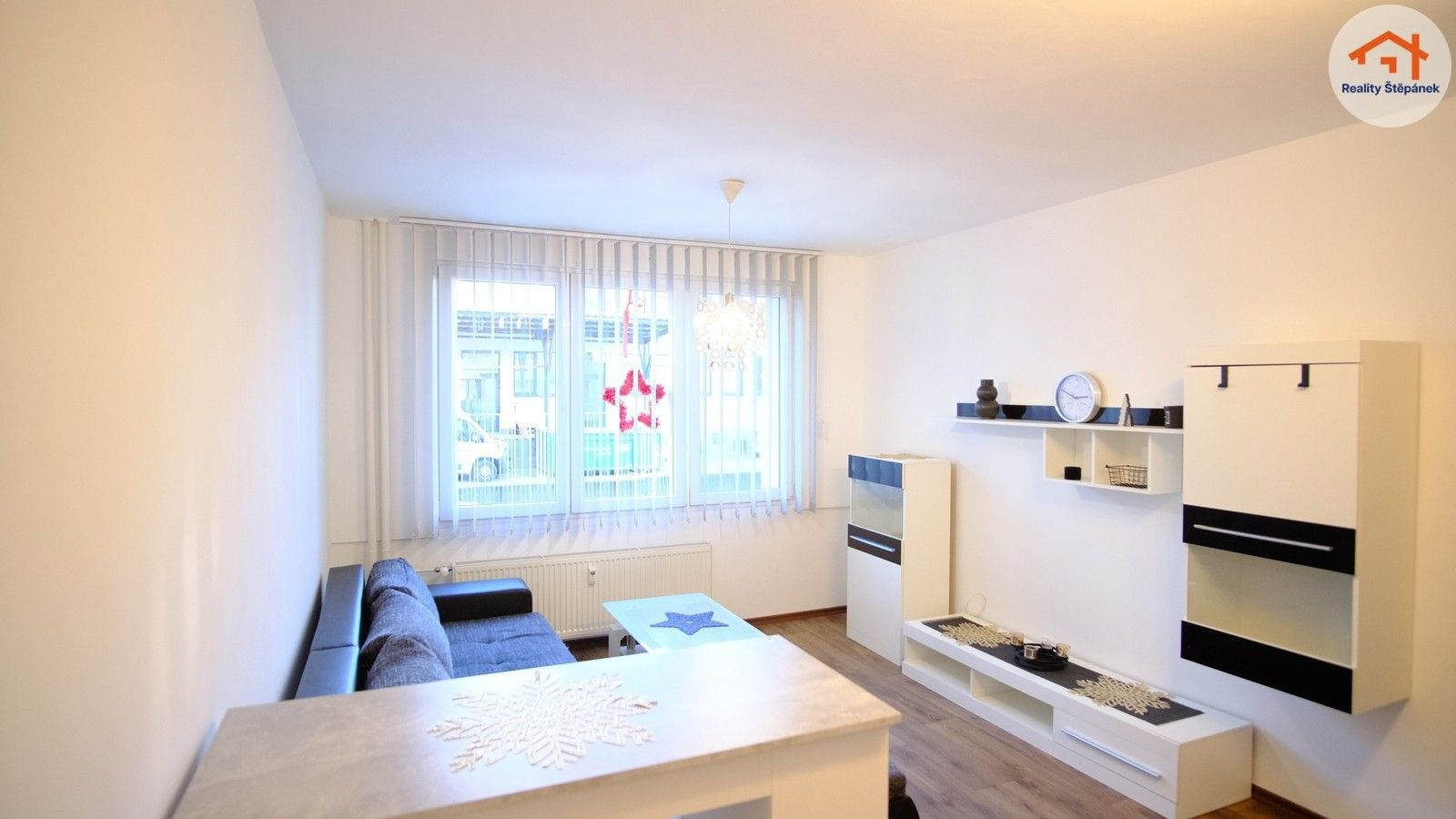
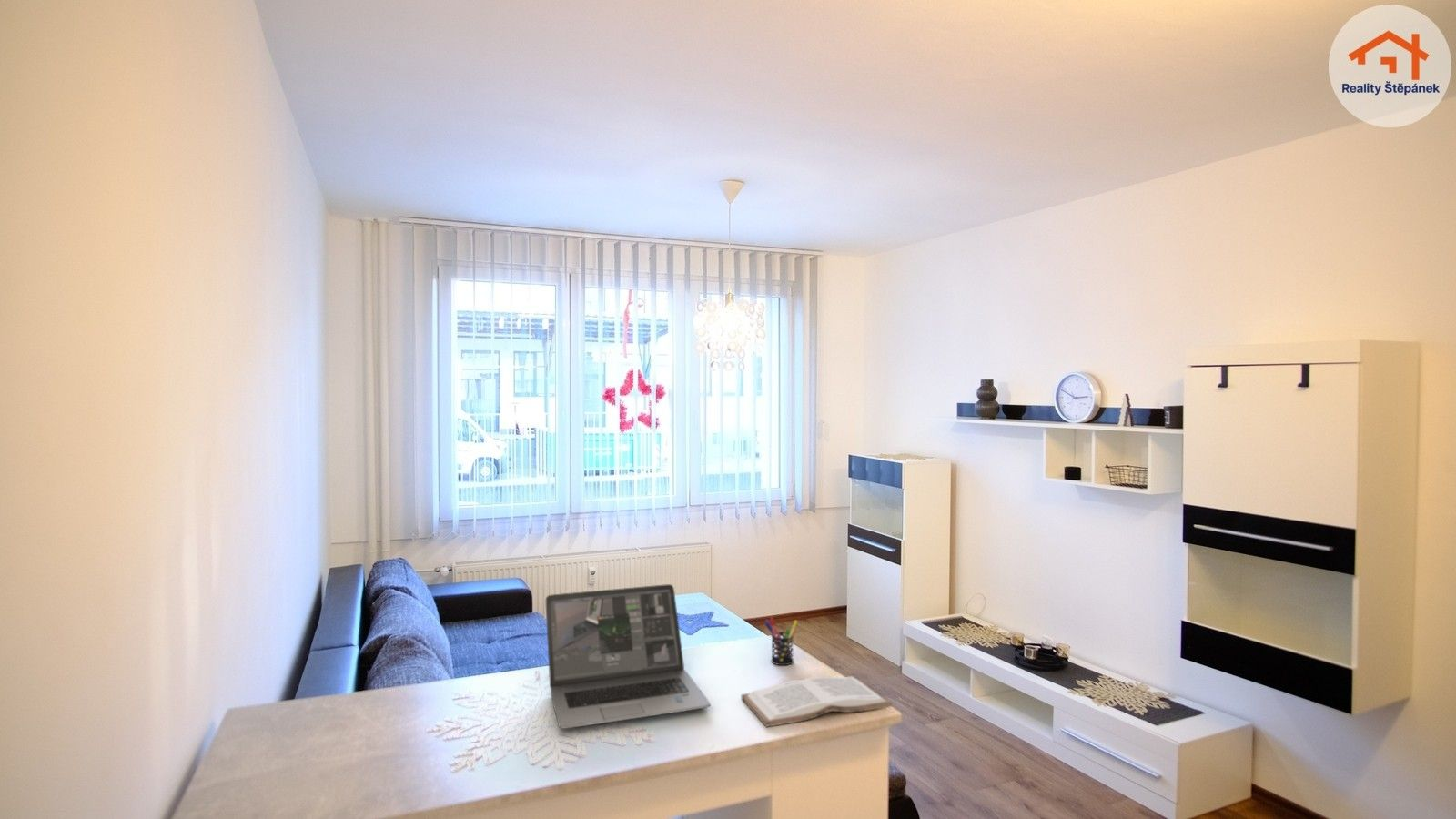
+ book [741,675,893,728]
+ laptop [545,583,712,730]
+ pen holder [764,616,799,666]
